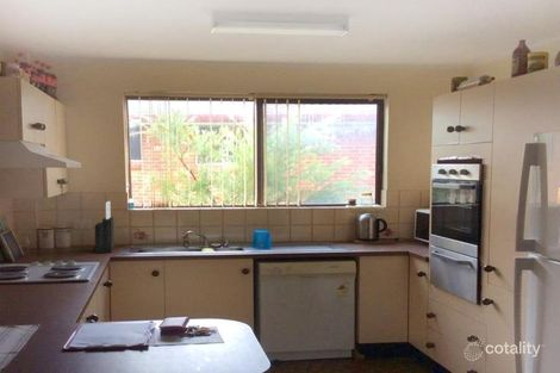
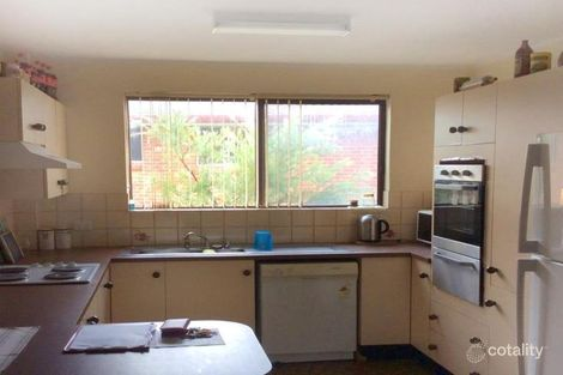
- knife block [93,200,114,254]
